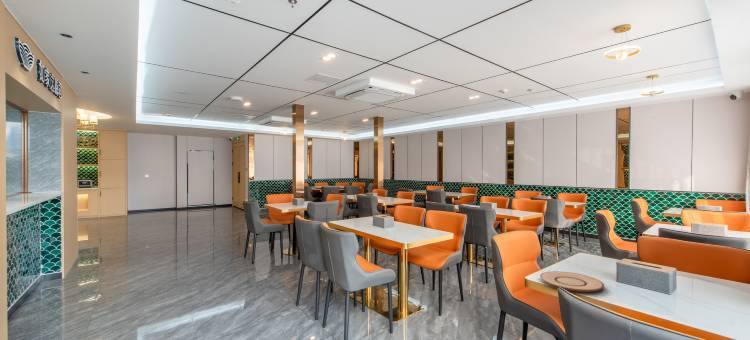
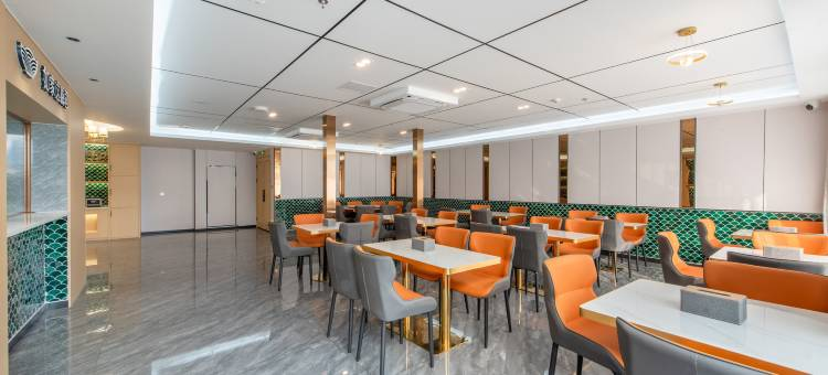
- plate [539,270,605,293]
